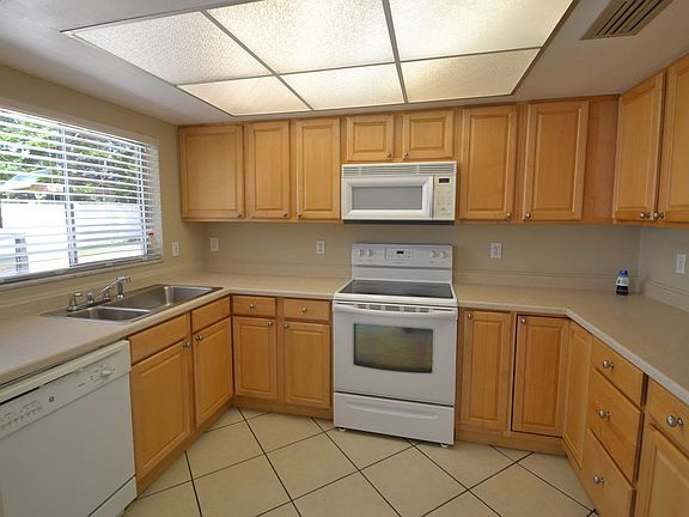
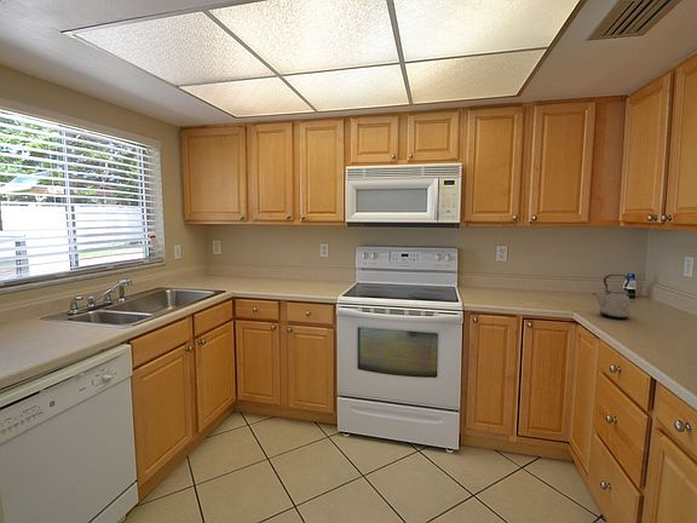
+ kettle [592,274,632,320]
